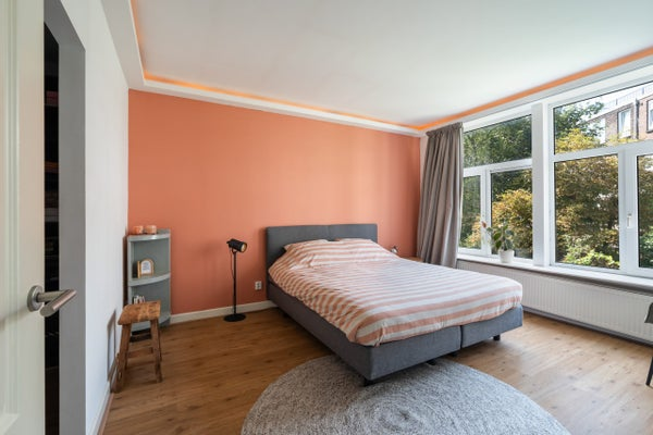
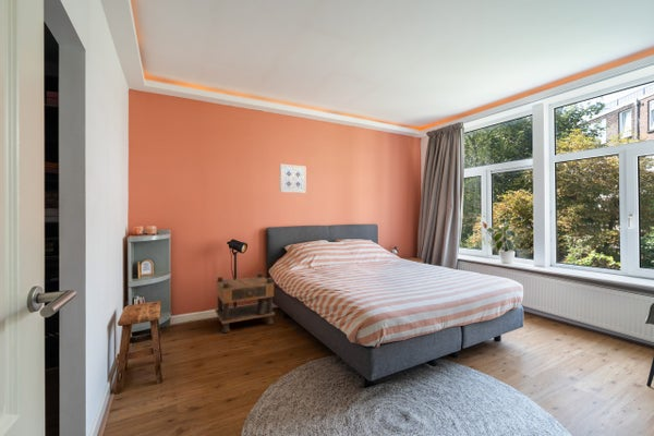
+ nightstand [214,271,276,334]
+ wall art [279,164,307,194]
